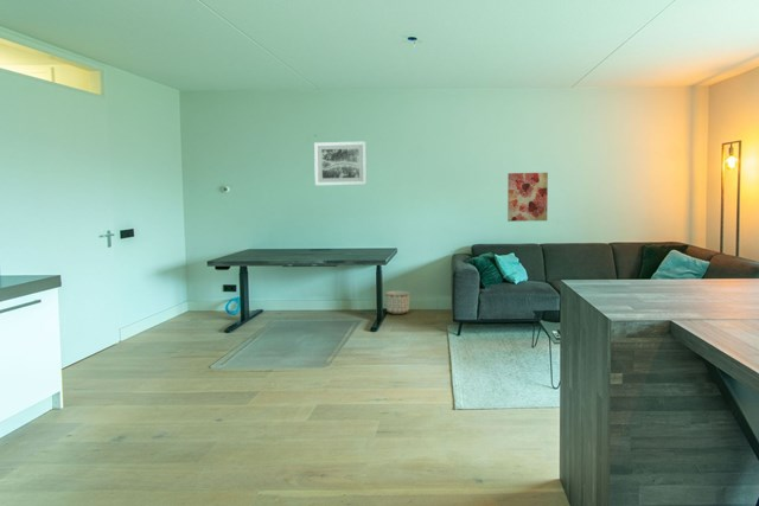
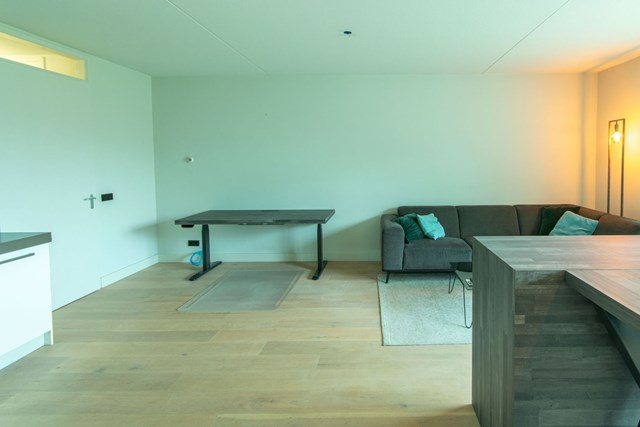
- planter [384,290,412,315]
- wall art [506,172,549,223]
- wall art [313,140,368,186]
